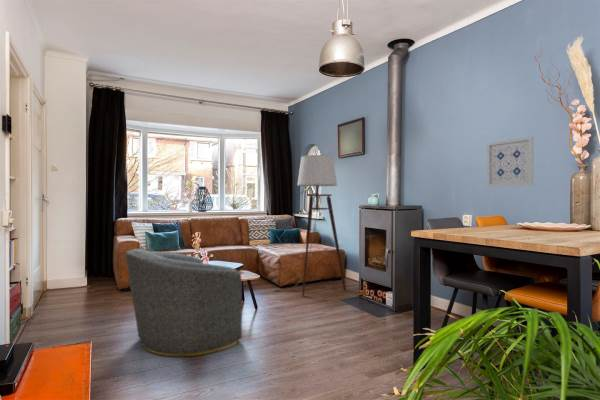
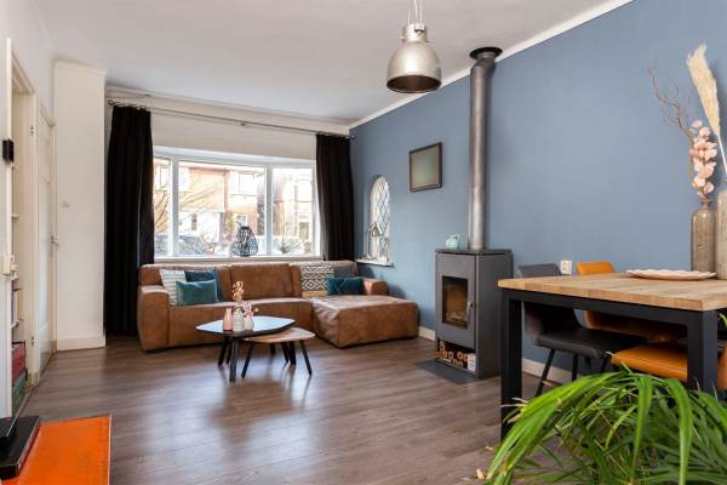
- floor lamp [272,154,347,297]
- wall art [486,136,535,188]
- armchair [125,248,243,357]
